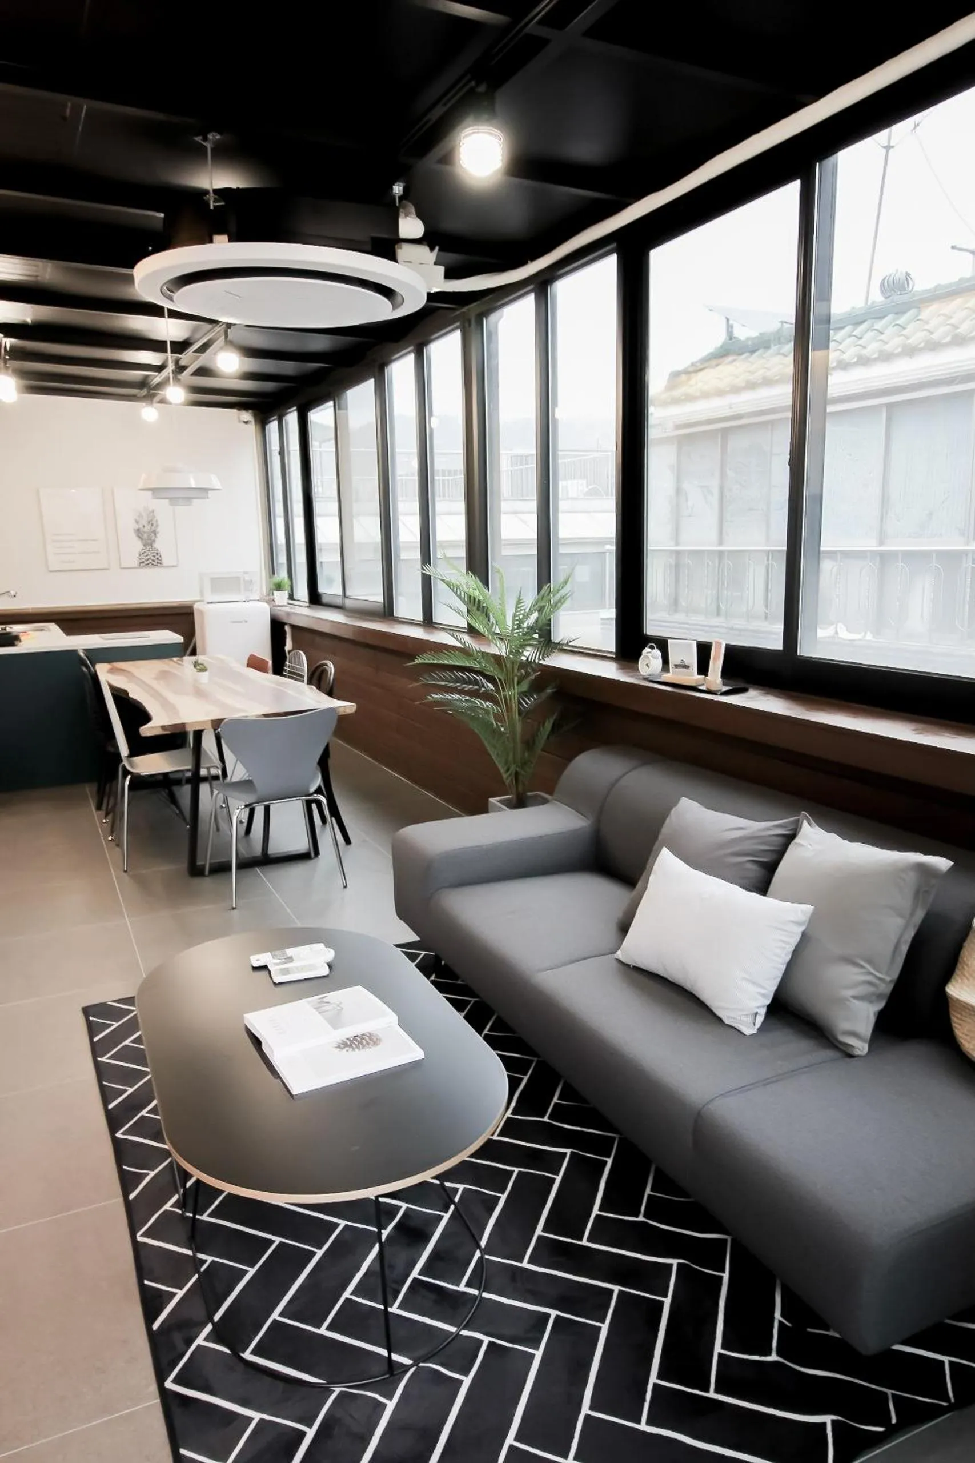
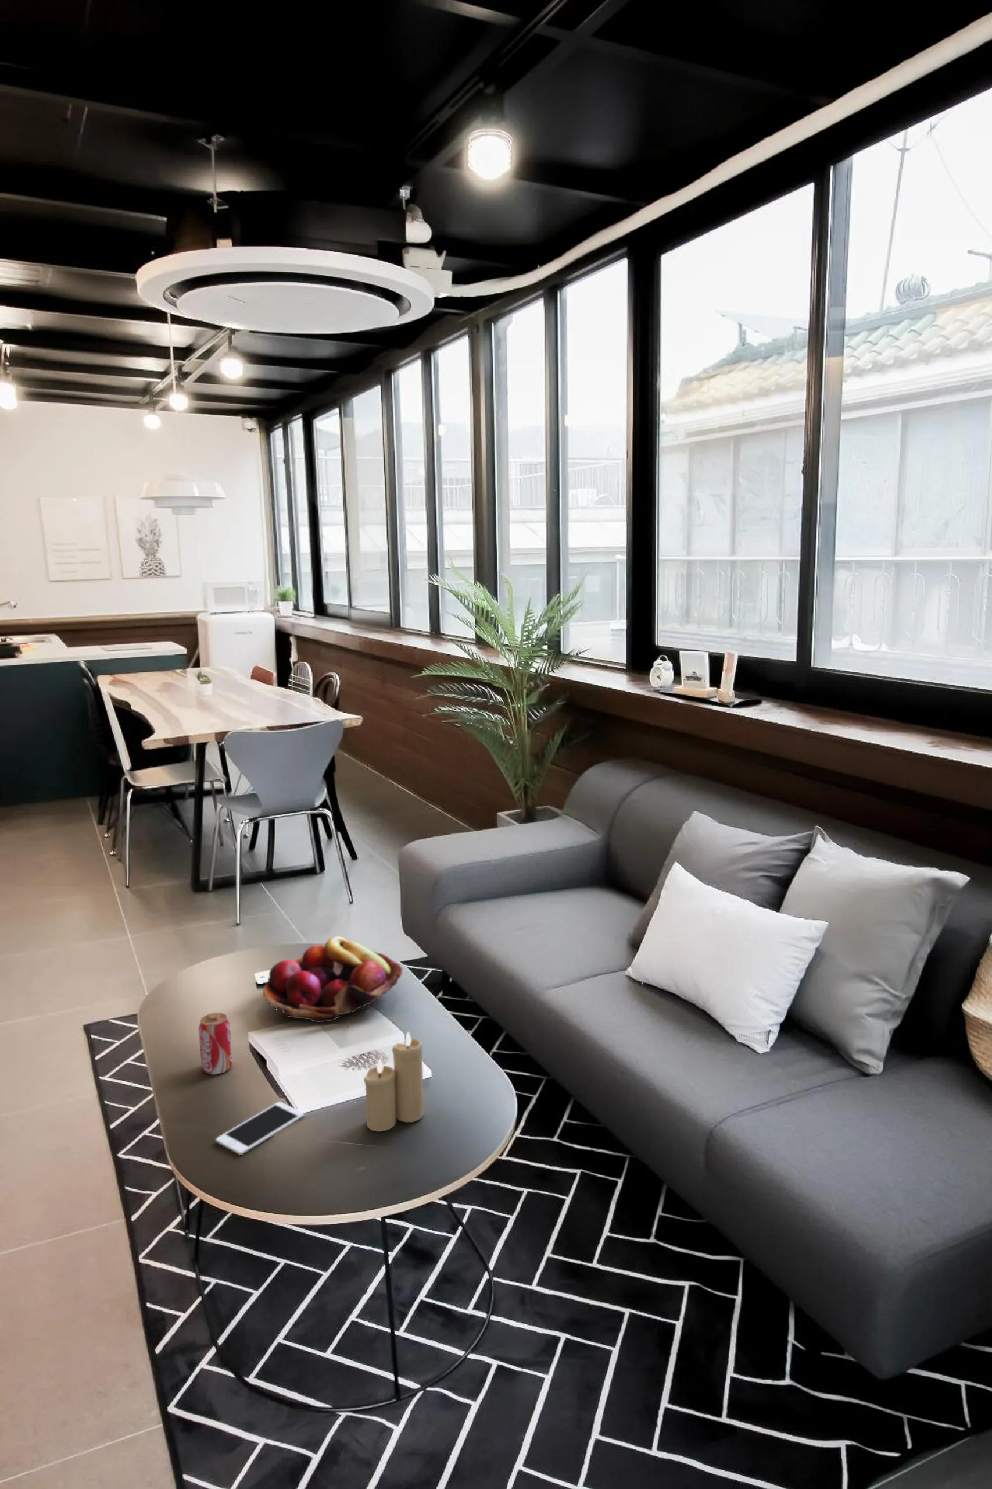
+ candle [363,1031,424,1132]
+ cell phone [215,1101,304,1156]
+ fruit basket [262,936,403,1023]
+ beverage can [198,1012,232,1076]
